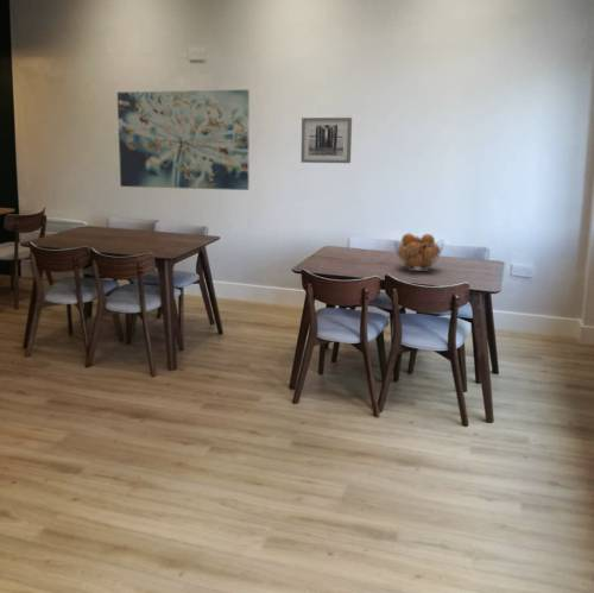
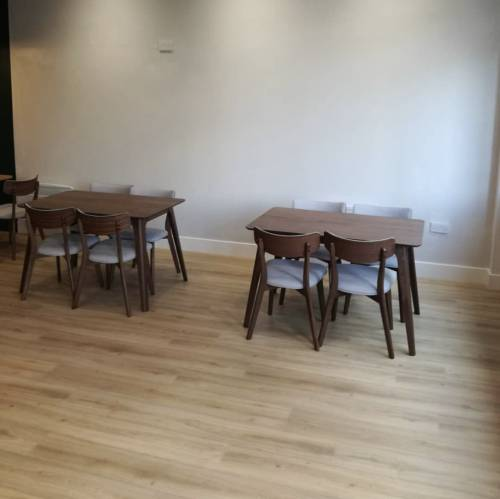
- fruit basket [393,232,446,272]
- wall art [299,116,353,164]
- wall art [116,89,251,191]
